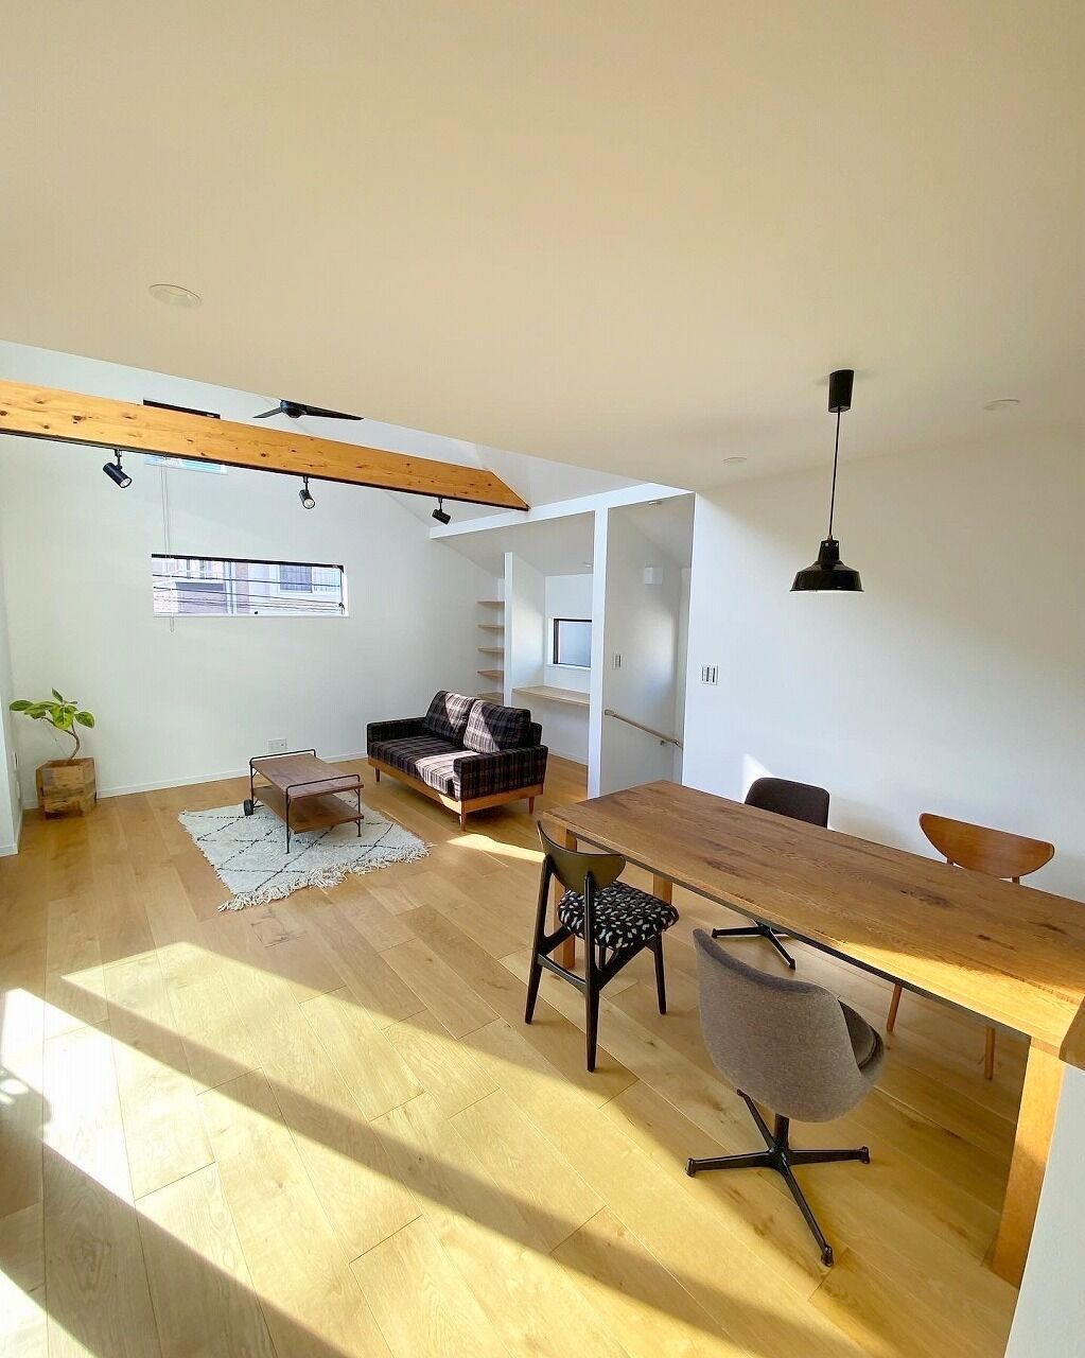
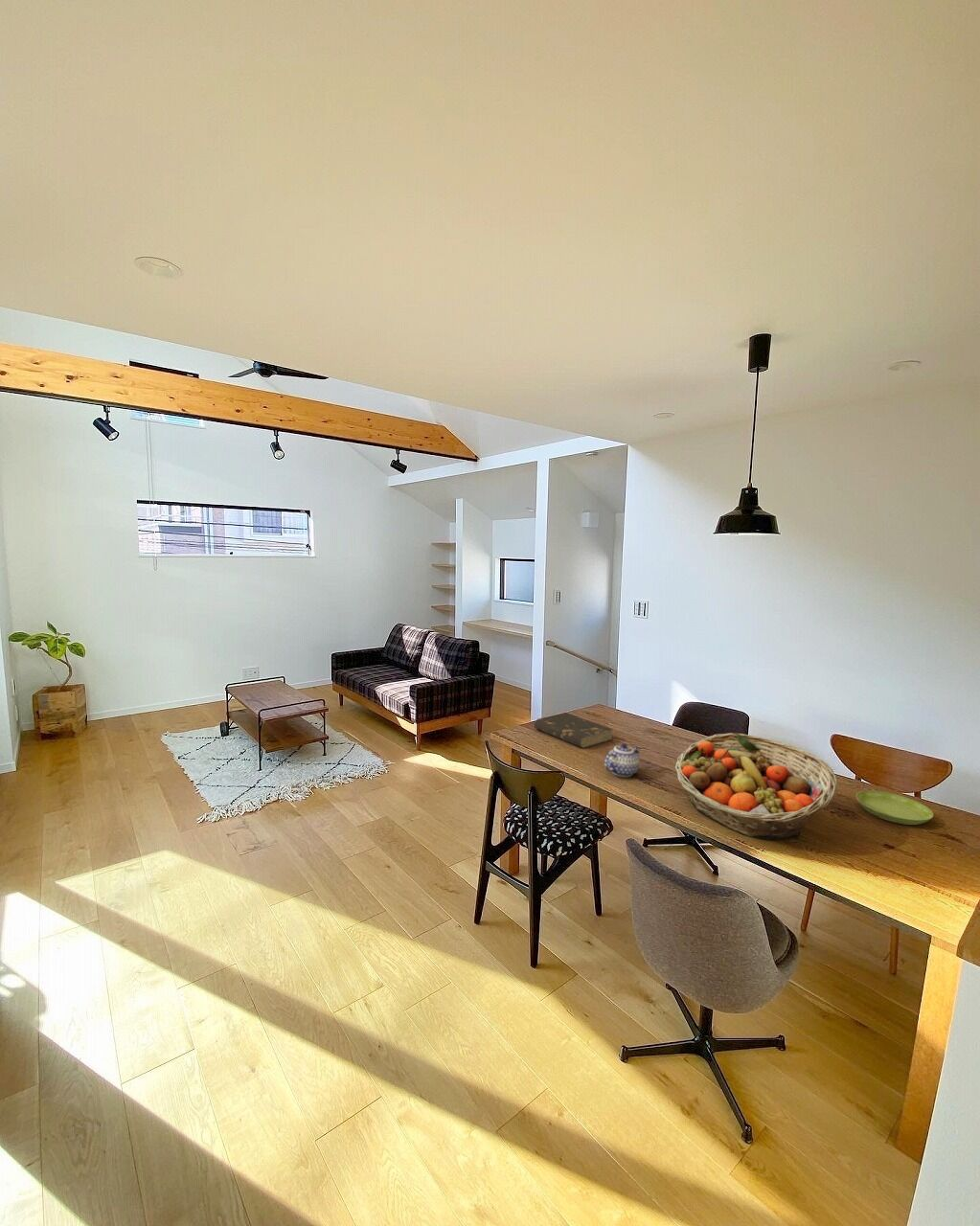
+ book [534,712,614,749]
+ saucer [855,790,934,826]
+ teapot [604,742,642,778]
+ fruit basket [673,732,838,841]
